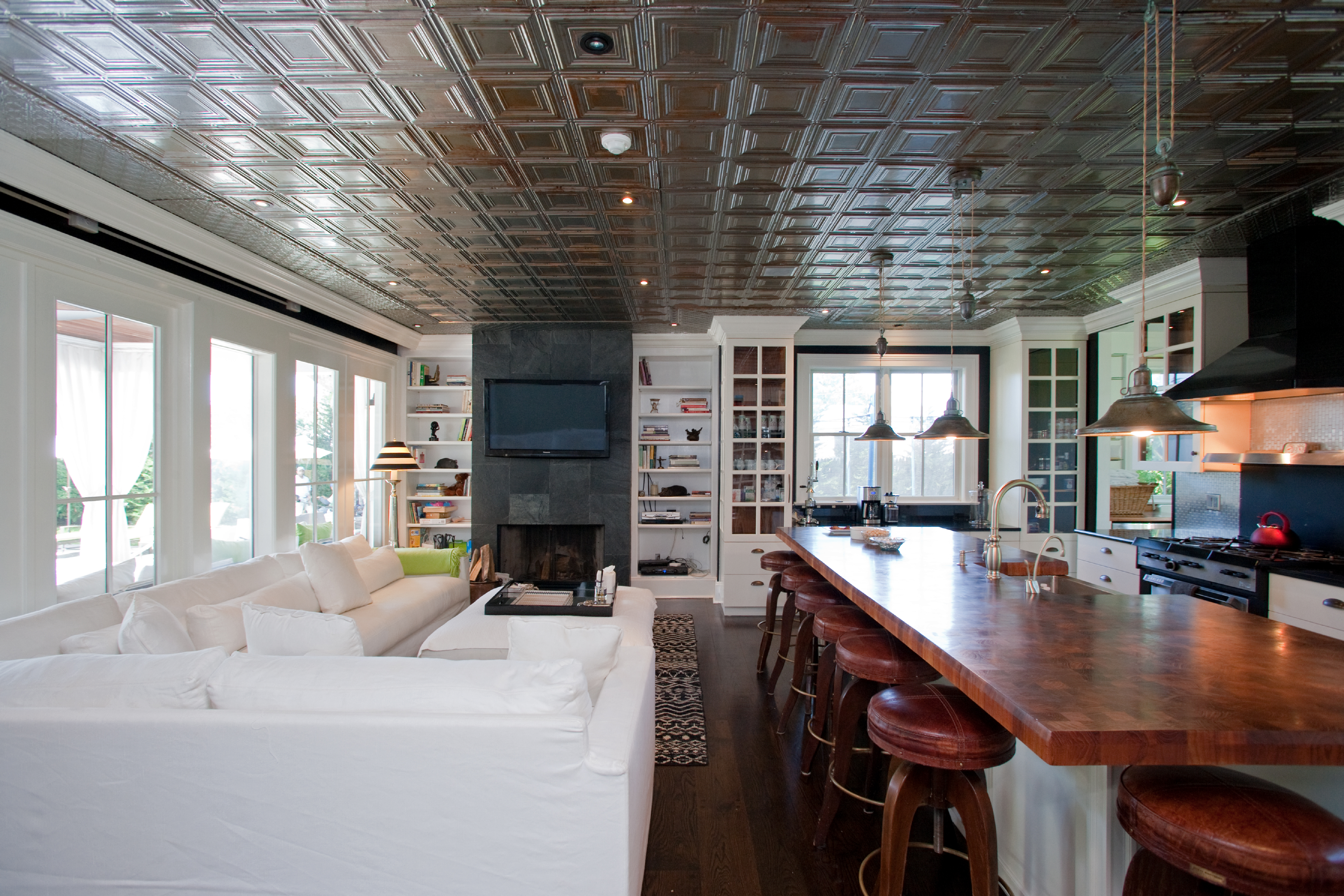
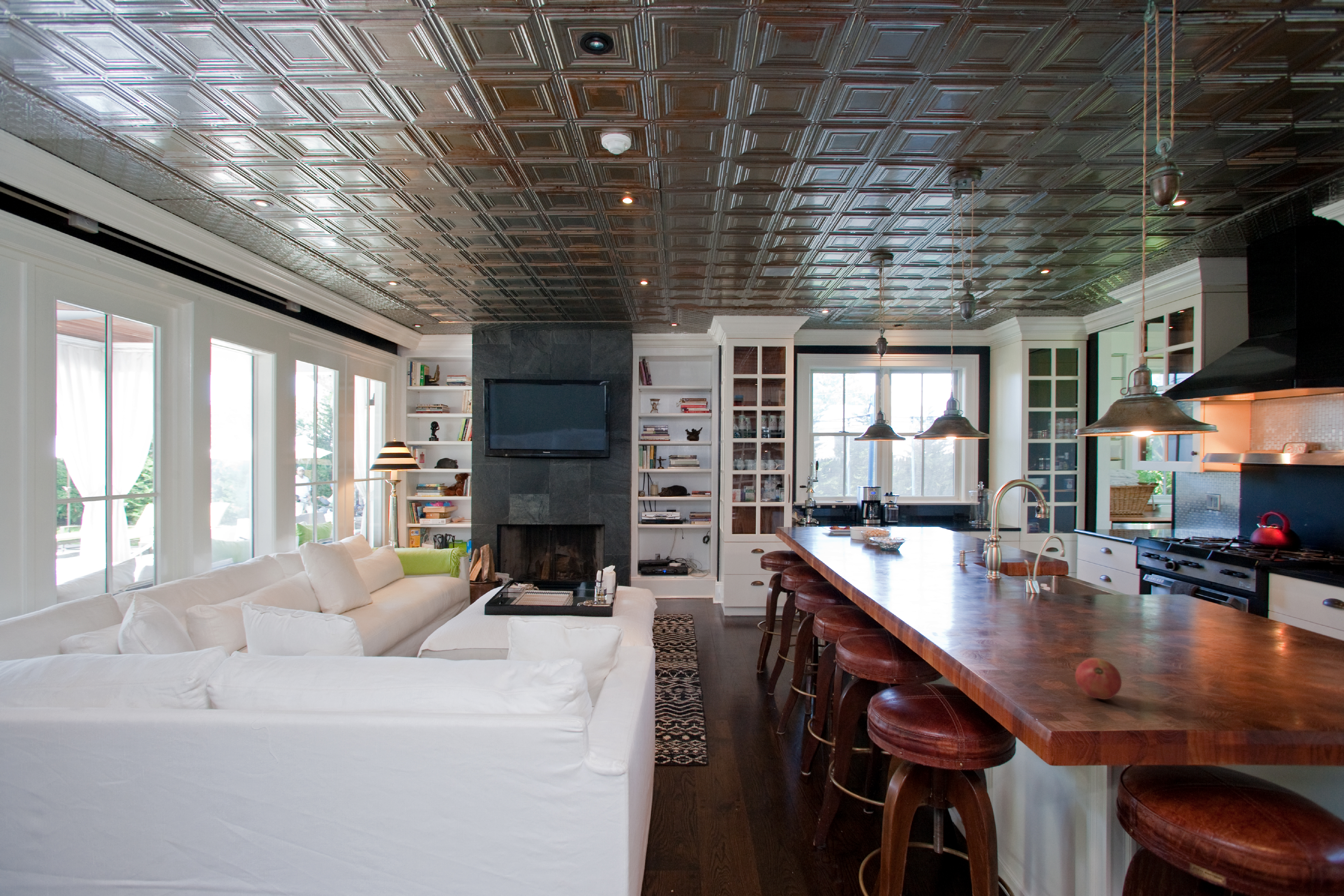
+ fruit [1075,657,1122,700]
